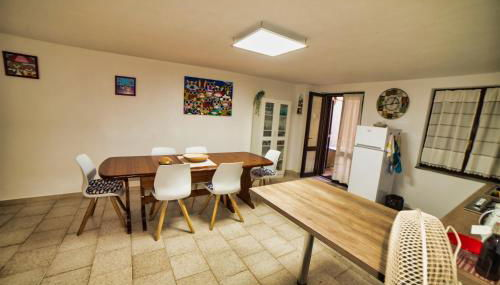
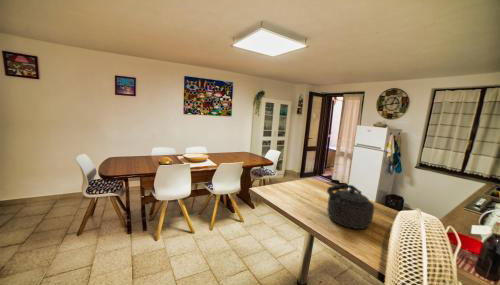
+ kettle [326,183,375,230]
